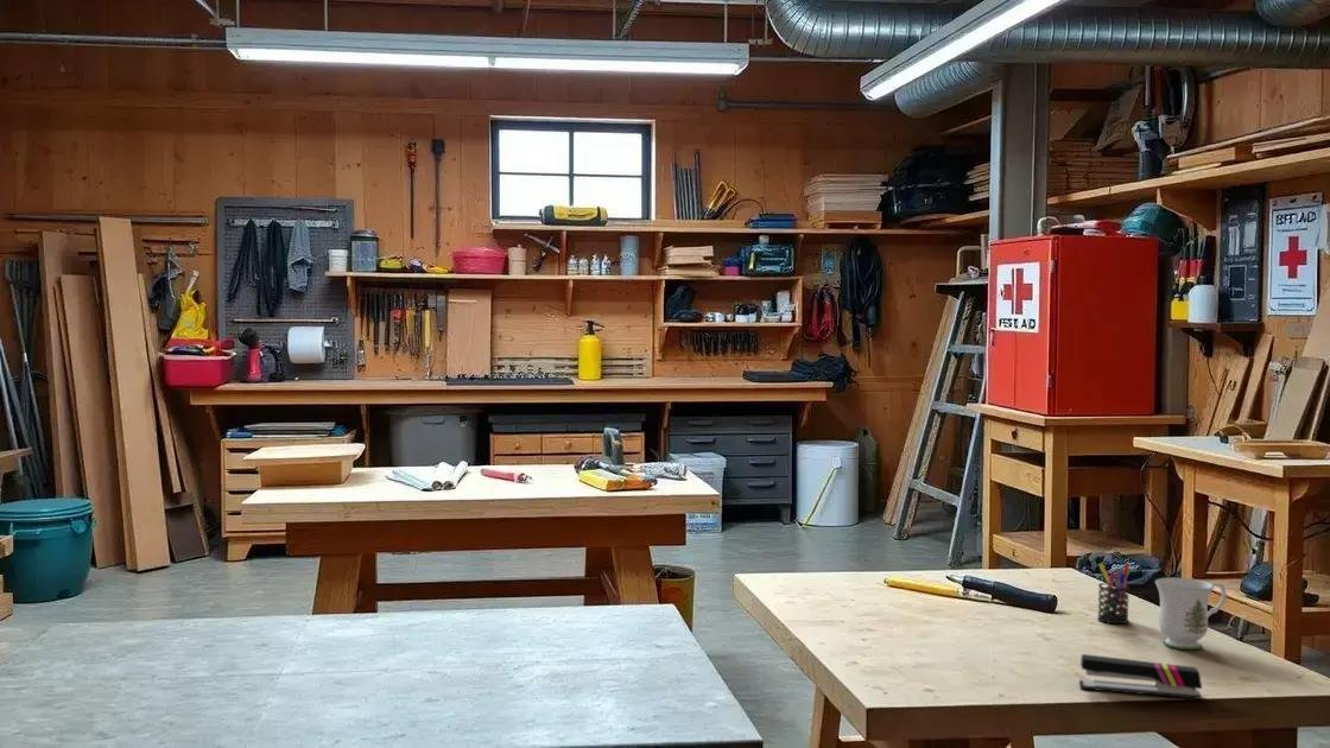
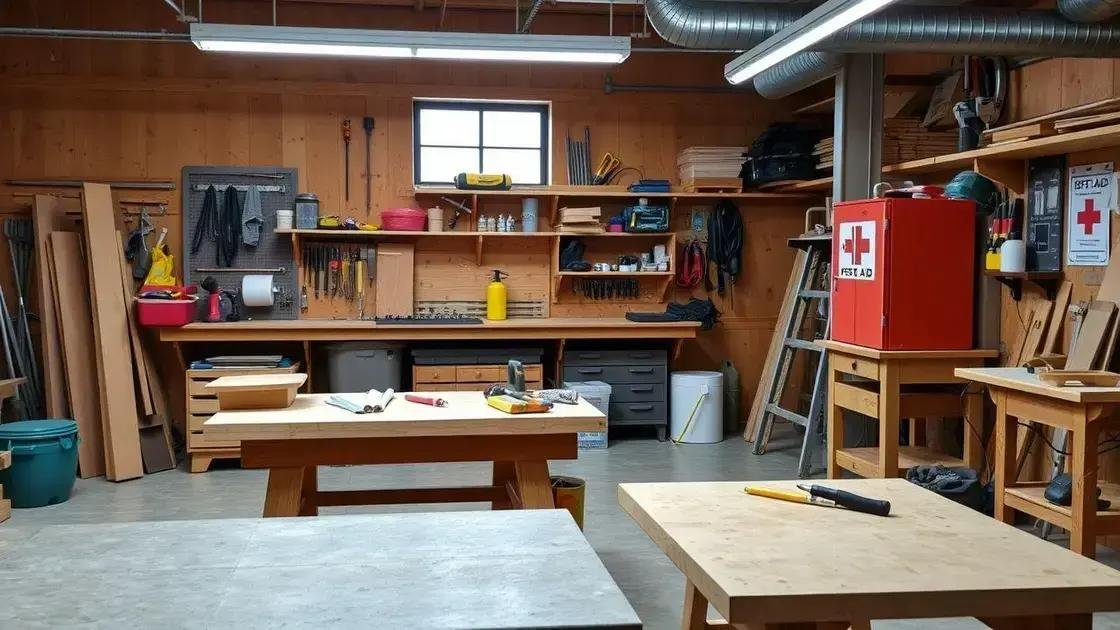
- mug [1154,576,1227,651]
- pen holder [1096,562,1132,625]
- stapler [1078,653,1203,701]
